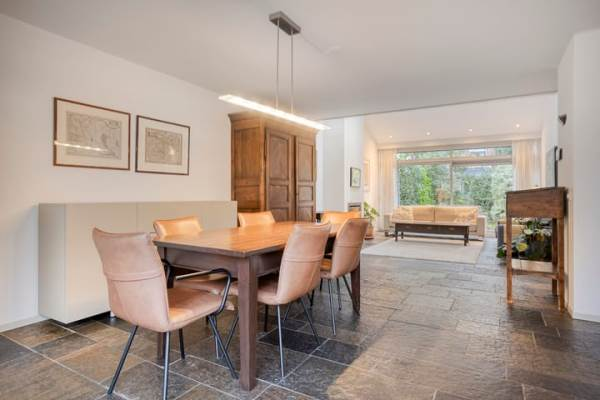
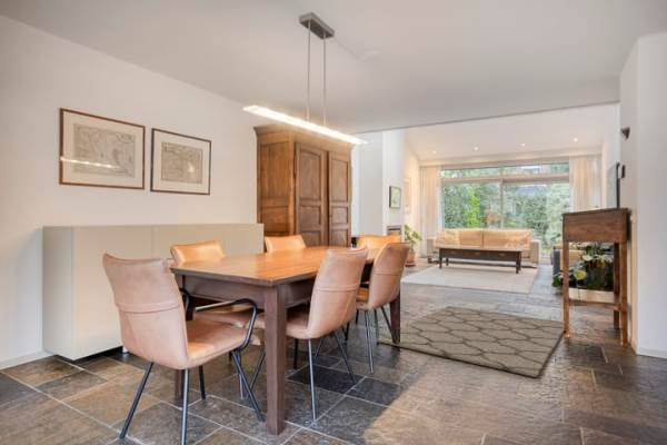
+ rug [376,305,565,378]
